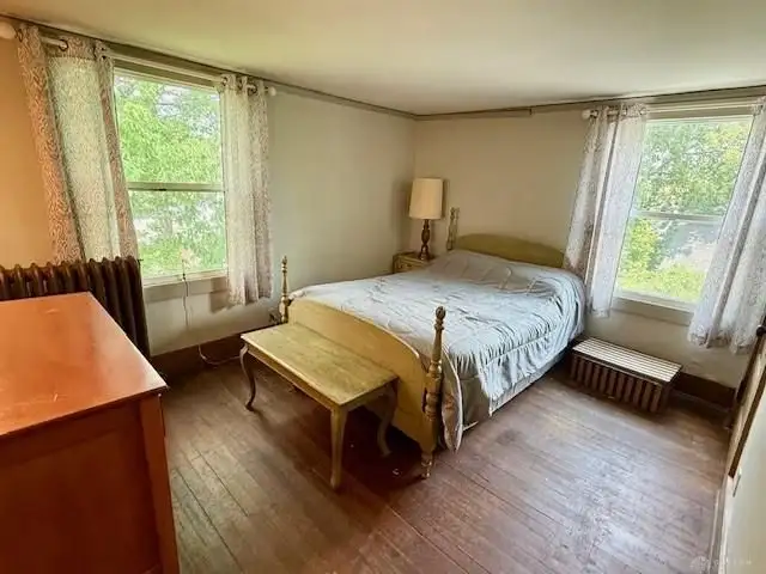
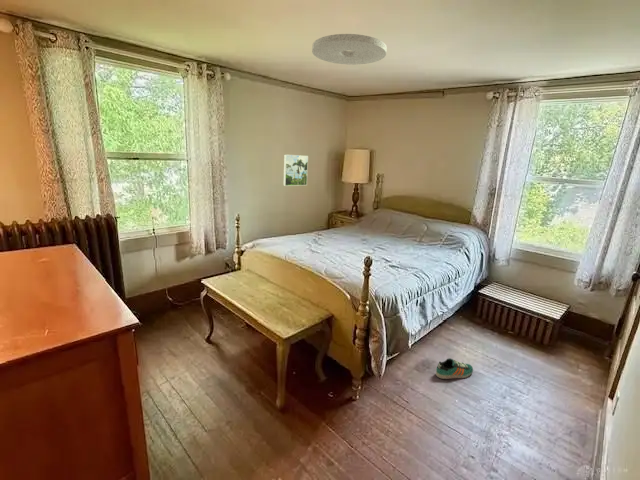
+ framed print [282,154,309,187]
+ ceiling light [311,33,388,66]
+ sneaker [435,357,474,380]
